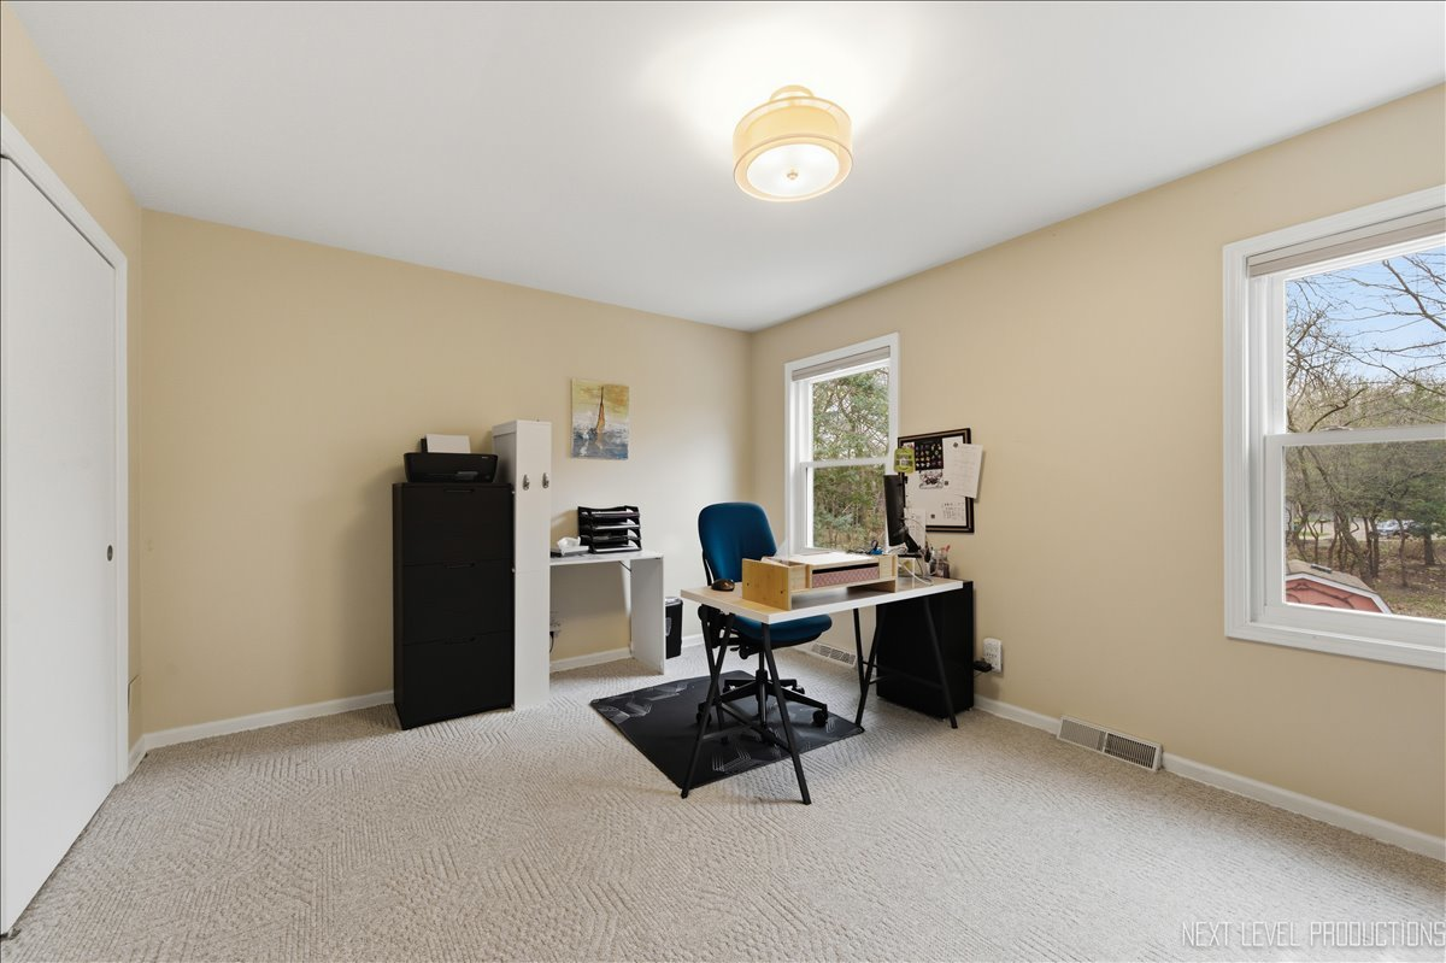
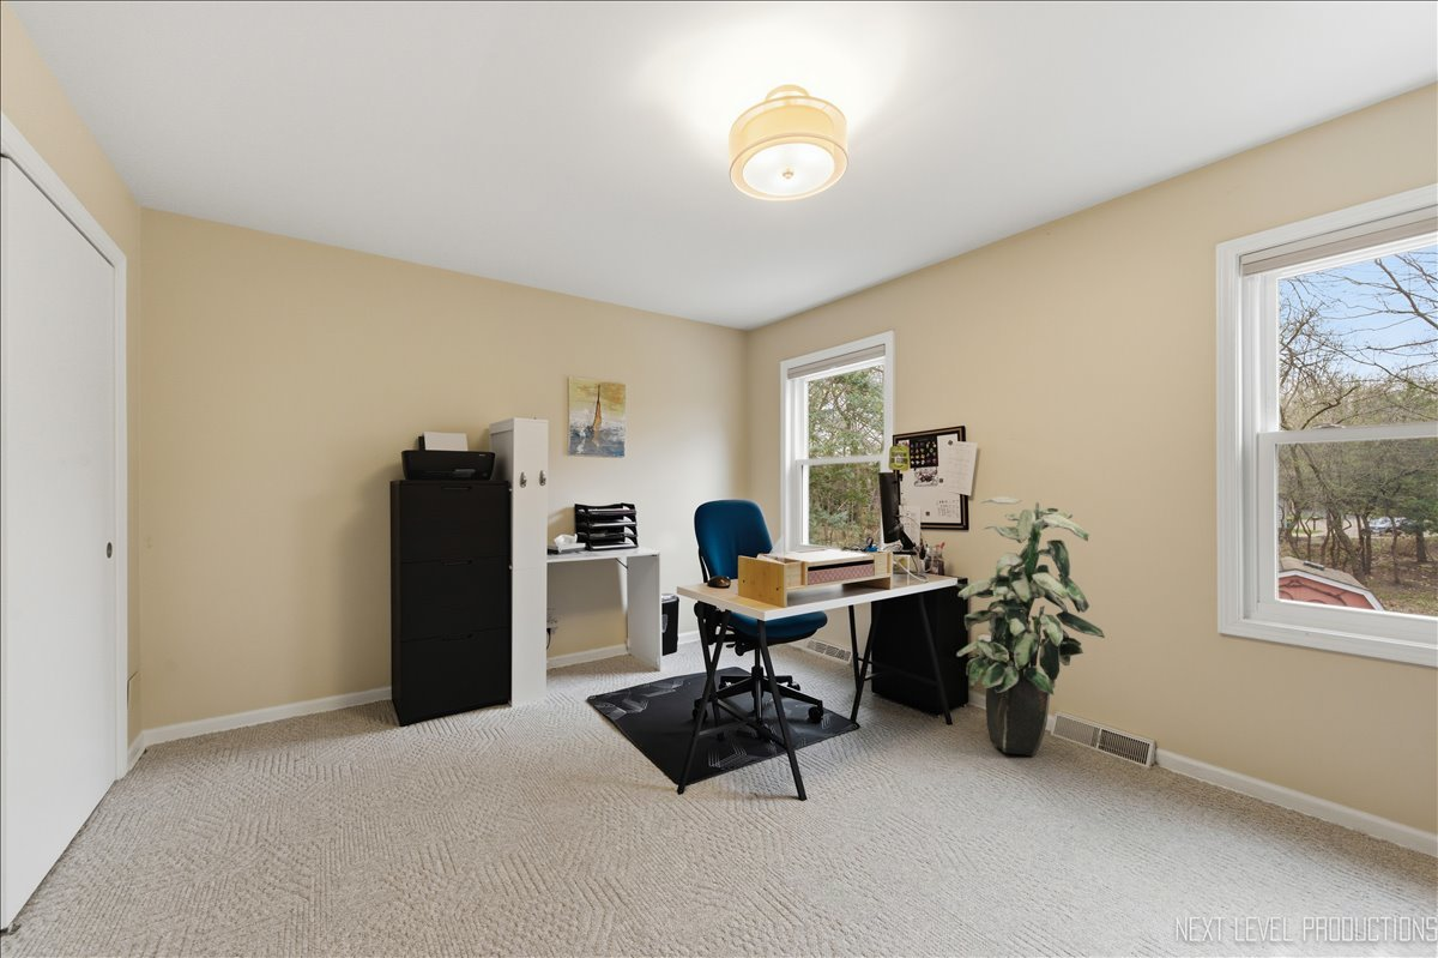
+ indoor plant [954,495,1106,757]
